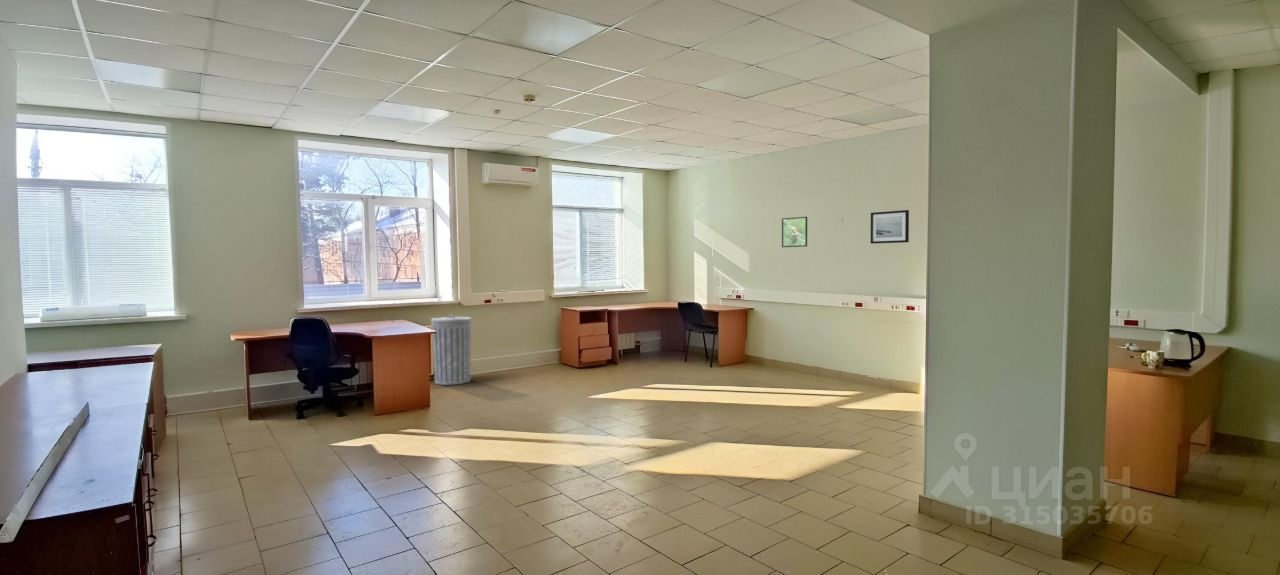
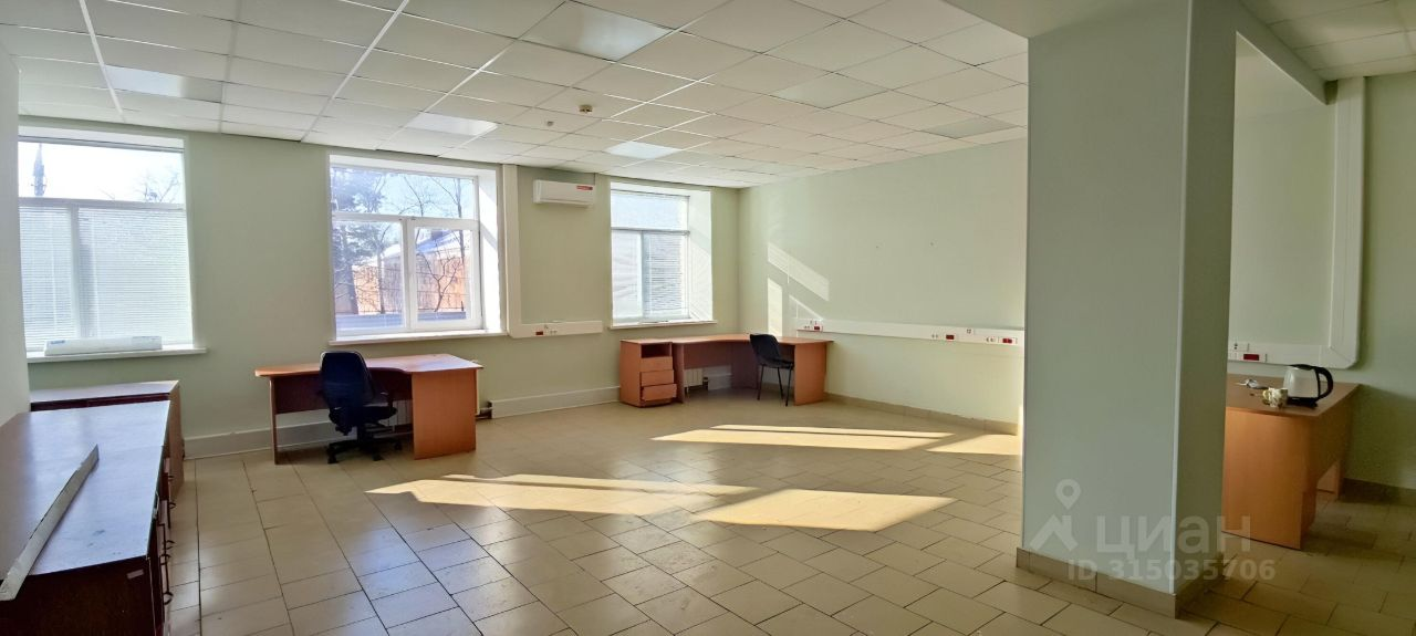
- wall art [870,209,910,244]
- trash can [430,314,472,386]
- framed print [781,216,808,248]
